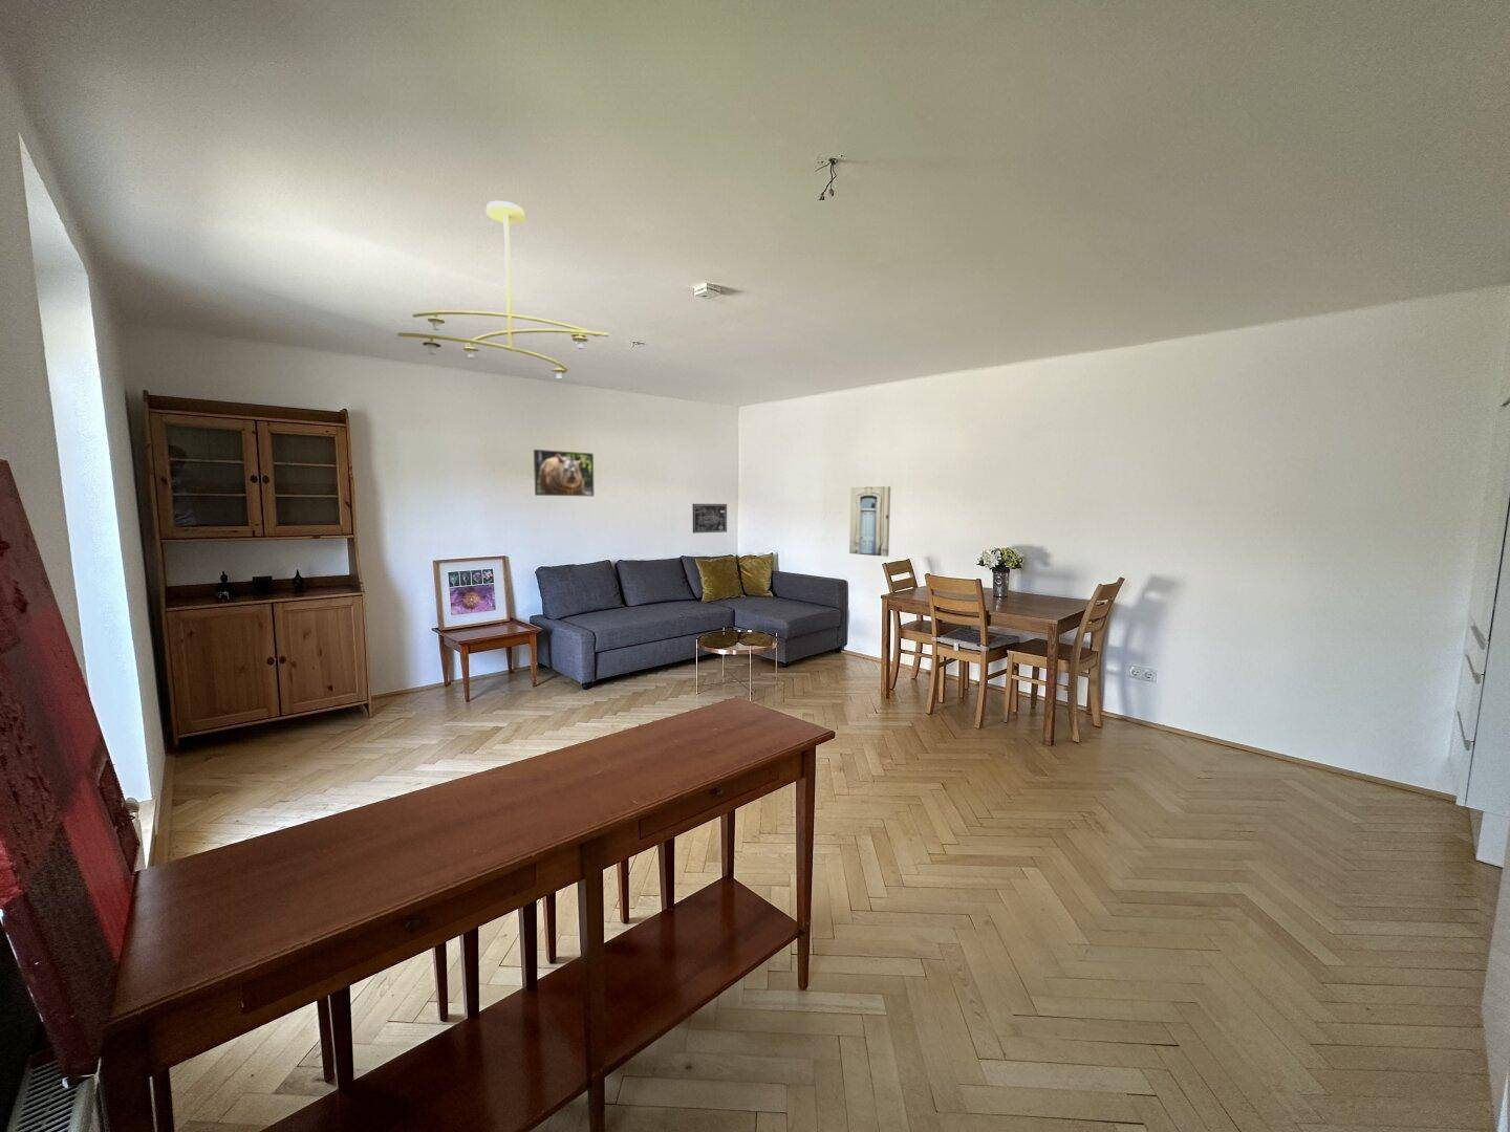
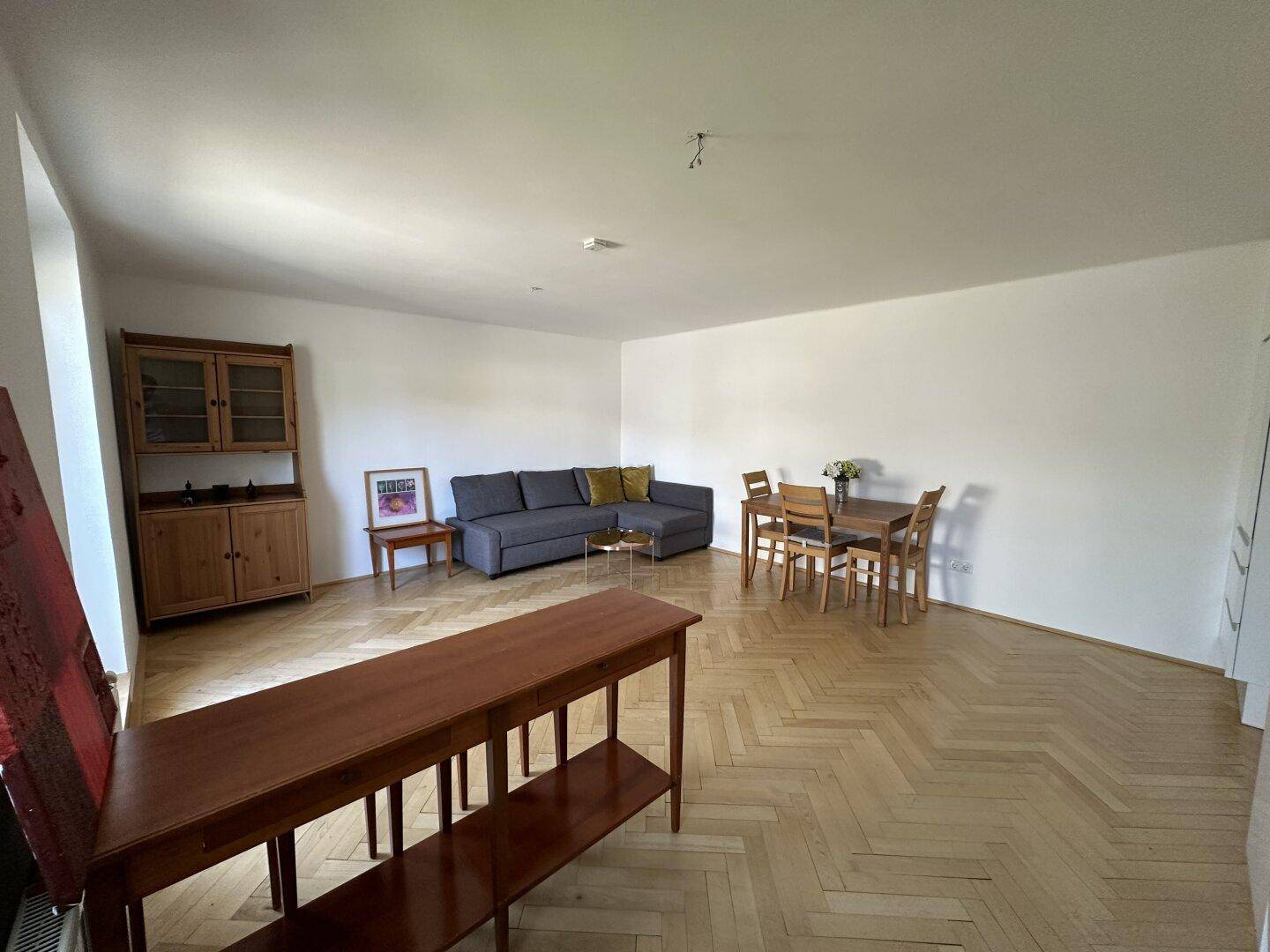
- wall art [848,485,892,558]
- wall art [692,503,728,535]
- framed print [533,448,596,497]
- ceiling light fixture [396,200,609,381]
